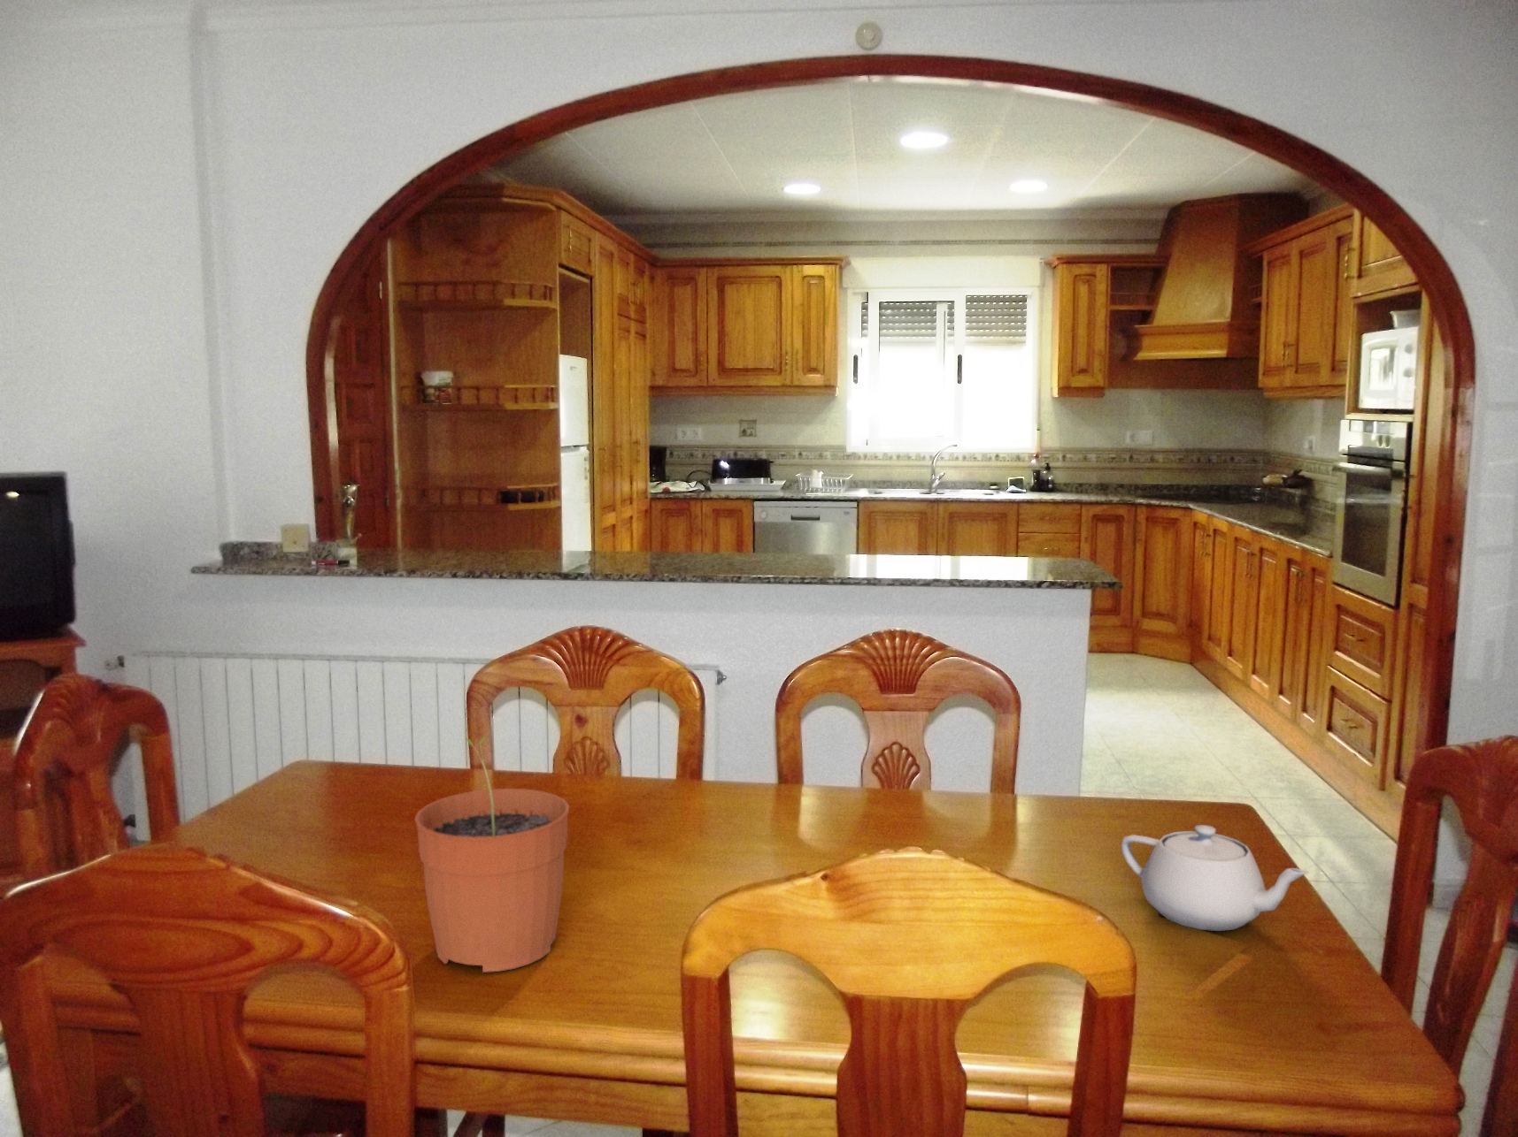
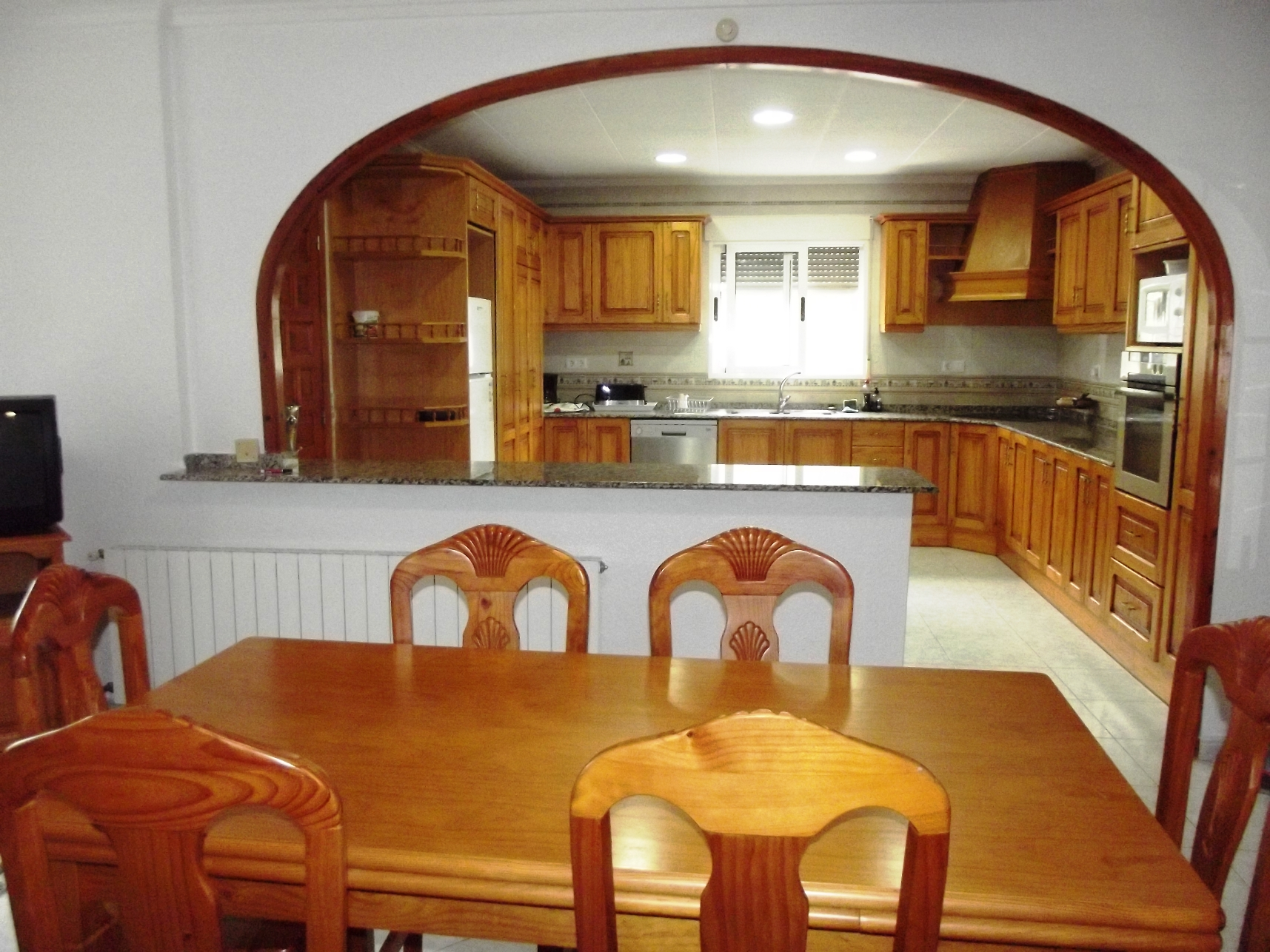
- plant pot [415,733,570,973]
- teapot [1120,824,1310,932]
